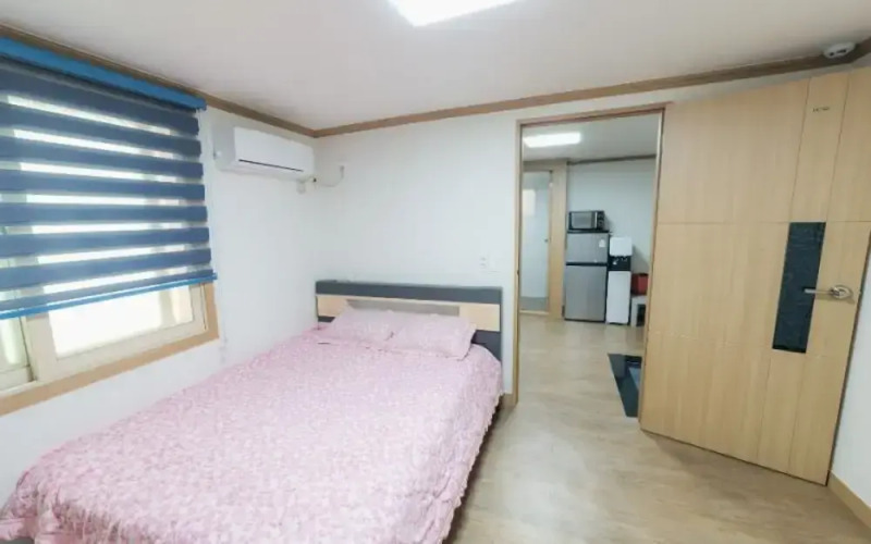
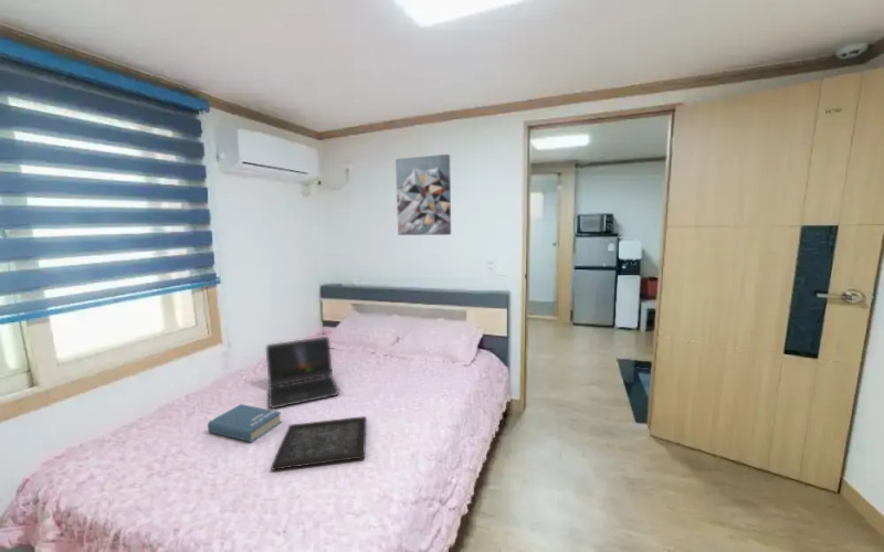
+ wall art [394,153,452,236]
+ tray [270,415,367,471]
+ laptop computer [265,336,340,410]
+ book [207,403,283,444]
